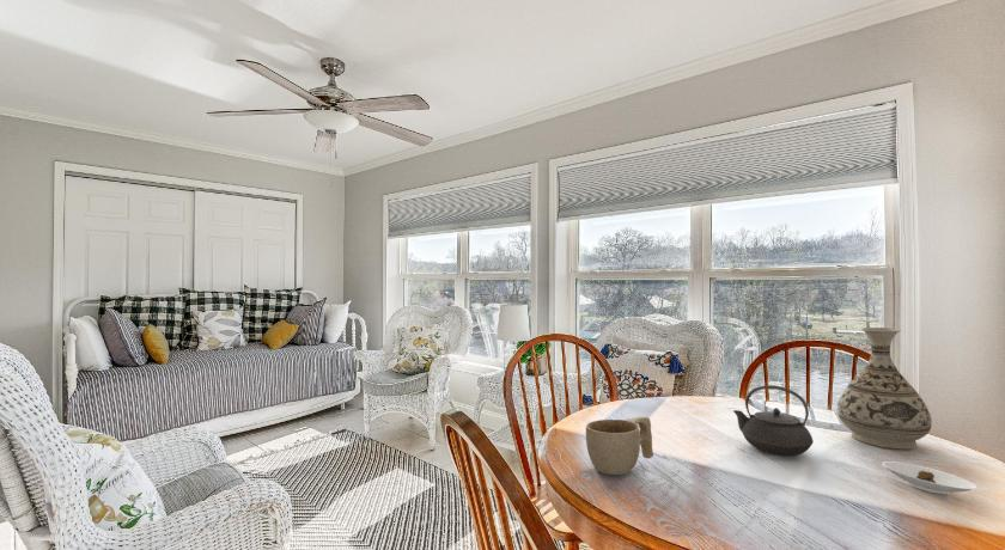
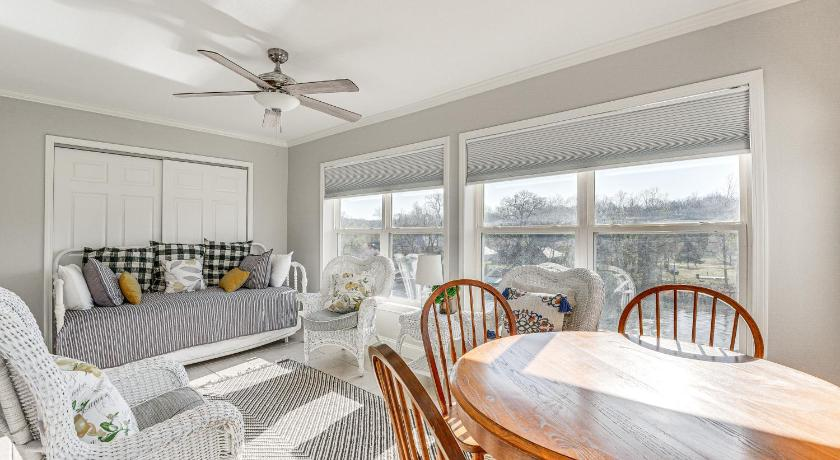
- vase [836,326,933,450]
- saucer [882,460,977,495]
- teapot [732,384,815,457]
- cup [585,416,654,476]
